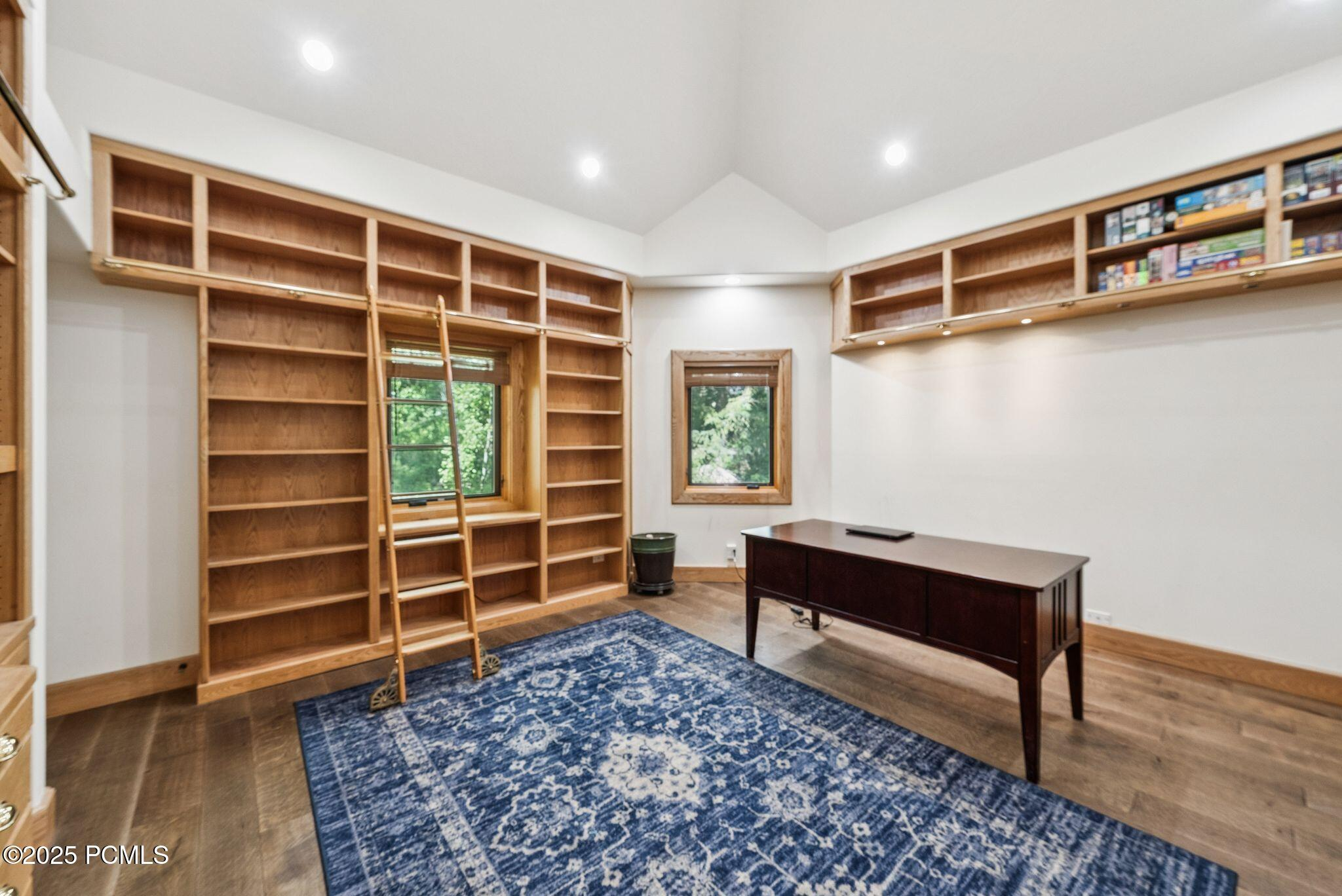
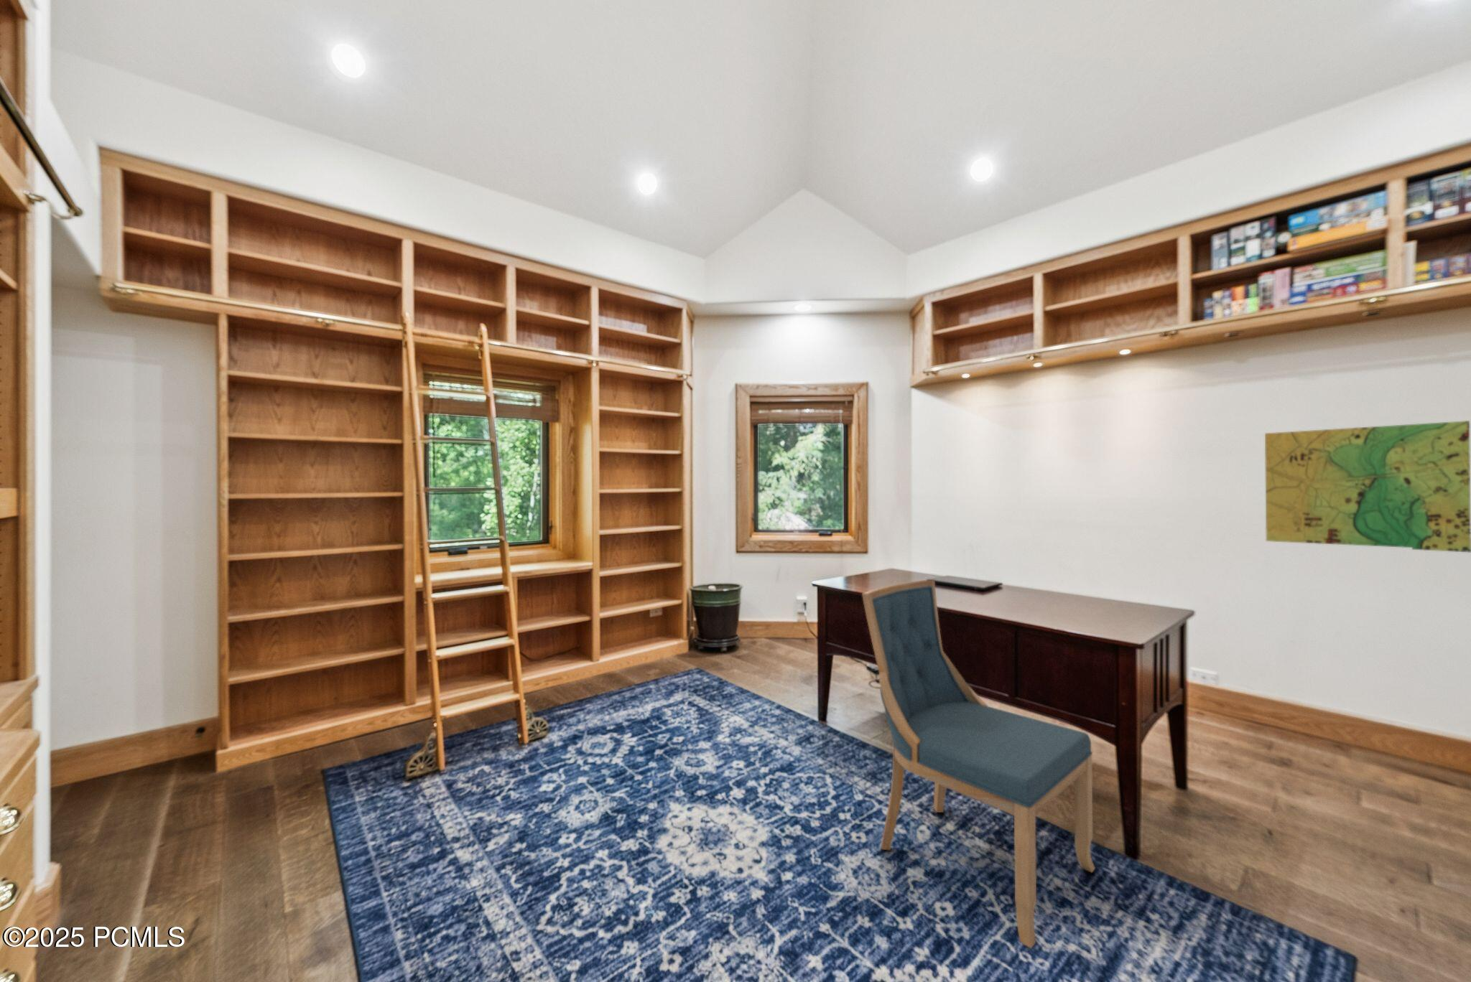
+ map [1264,420,1471,552]
+ chair [862,580,1096,949]
